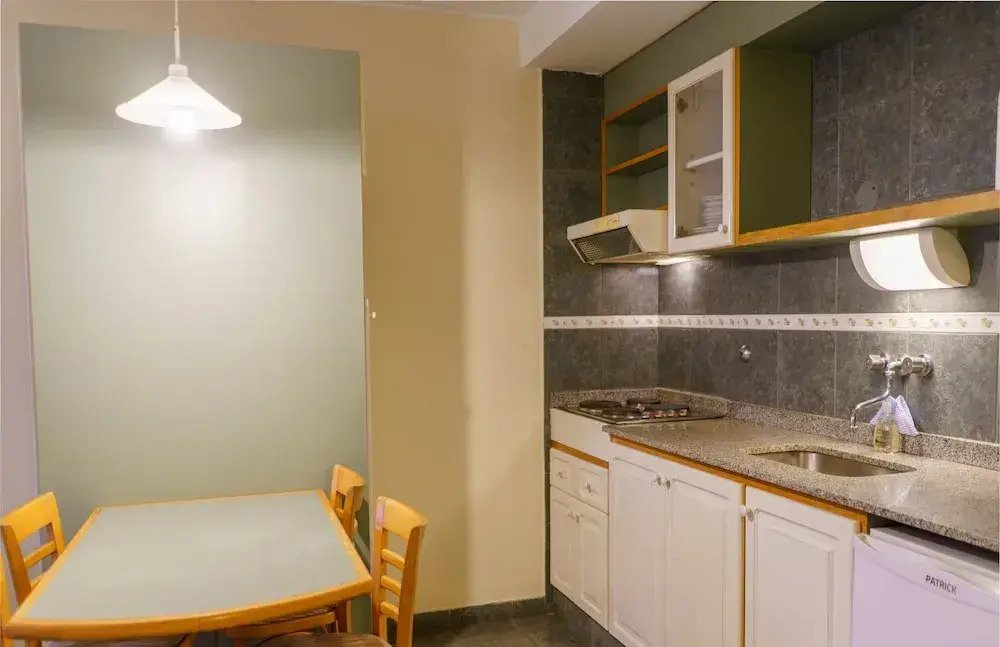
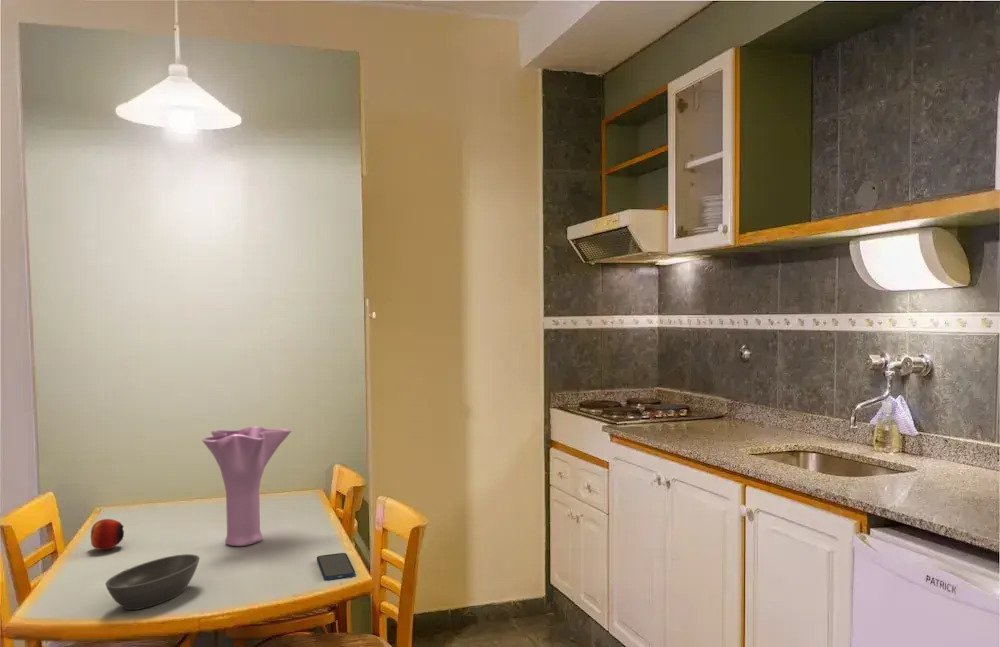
+ vase [201,426,293,547]
+ bowl [105,553,200,611]
+ apple [90,518,125,551]
+ smartphone [316,552,356,581]
